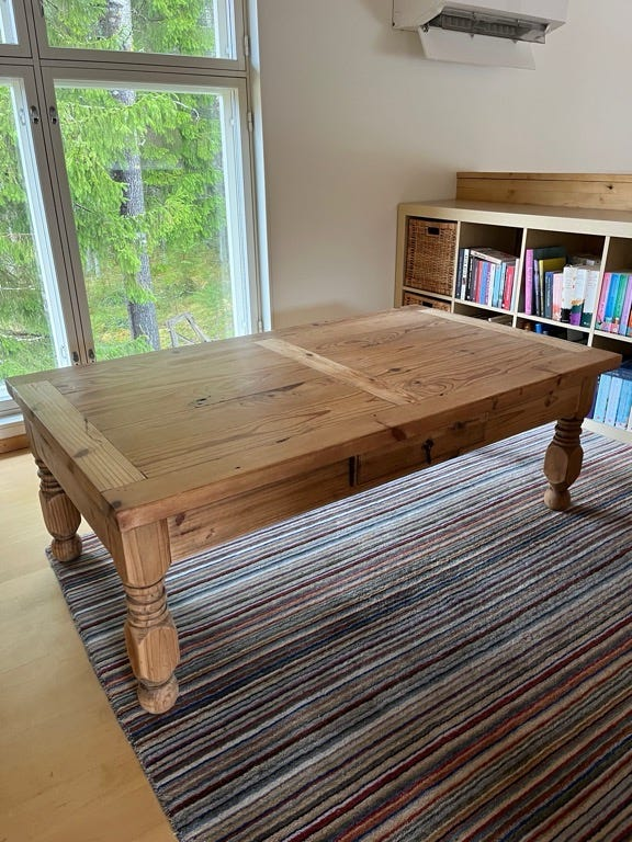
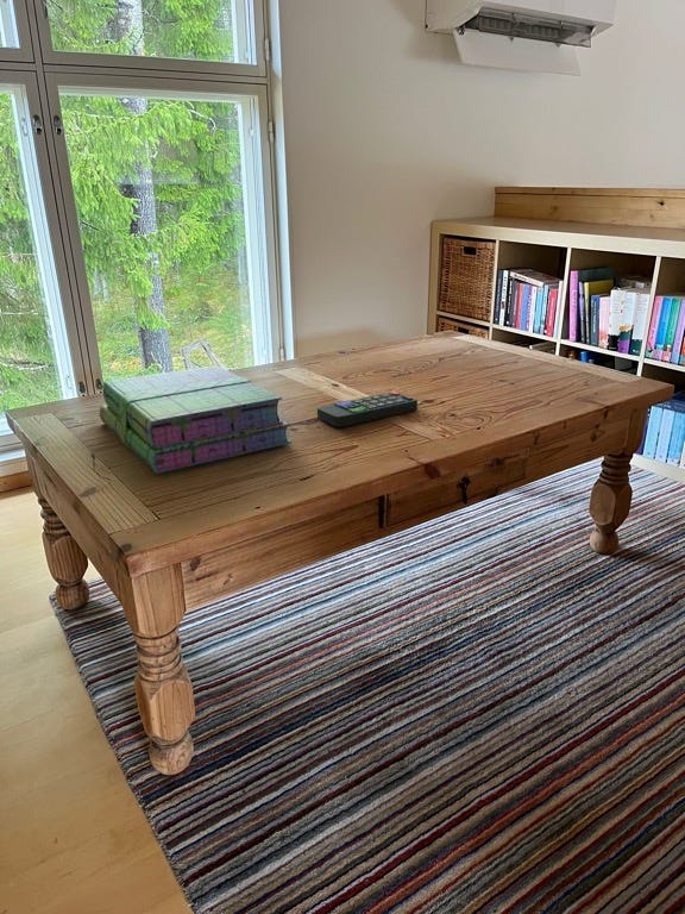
+ remote control [316,390,419,428]
+ stack of books [99,364,293,474]
